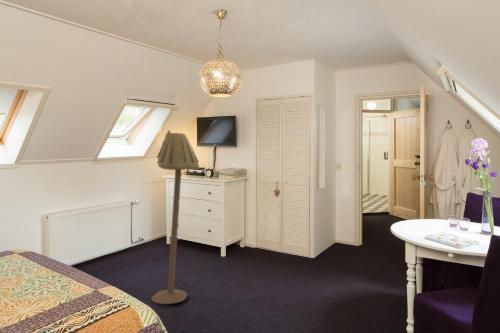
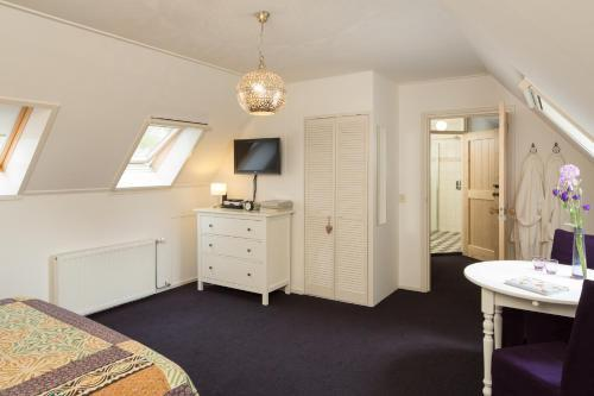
- floor lamp [150,129,200,305]
